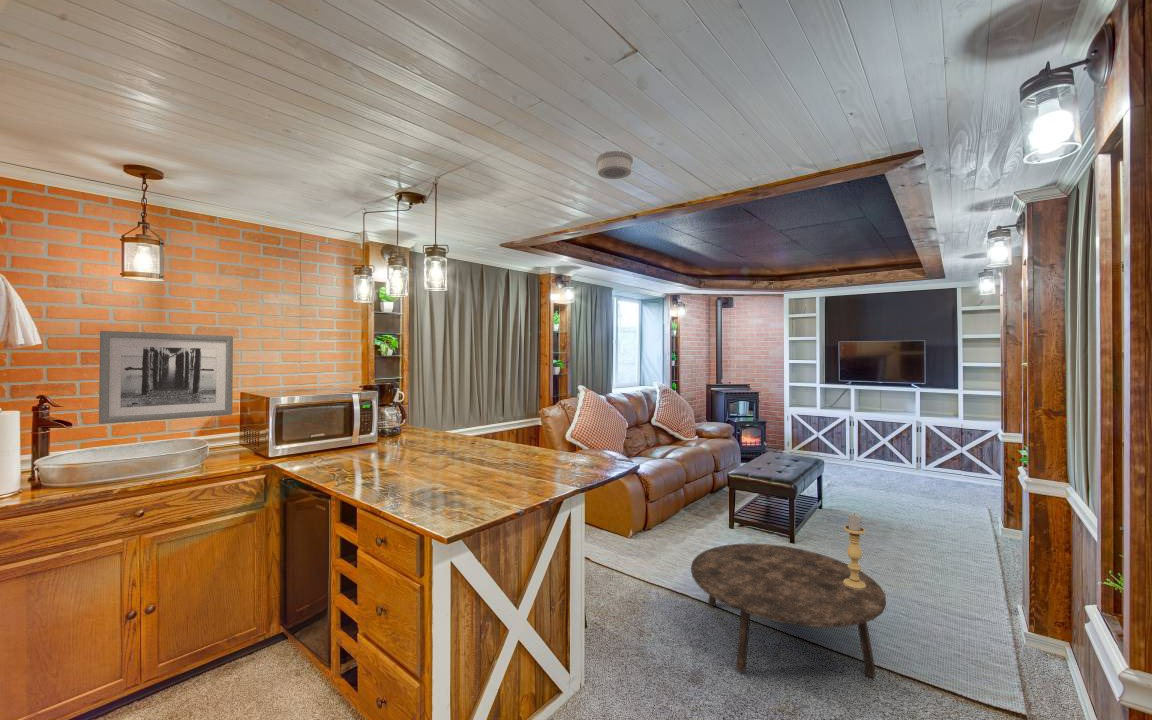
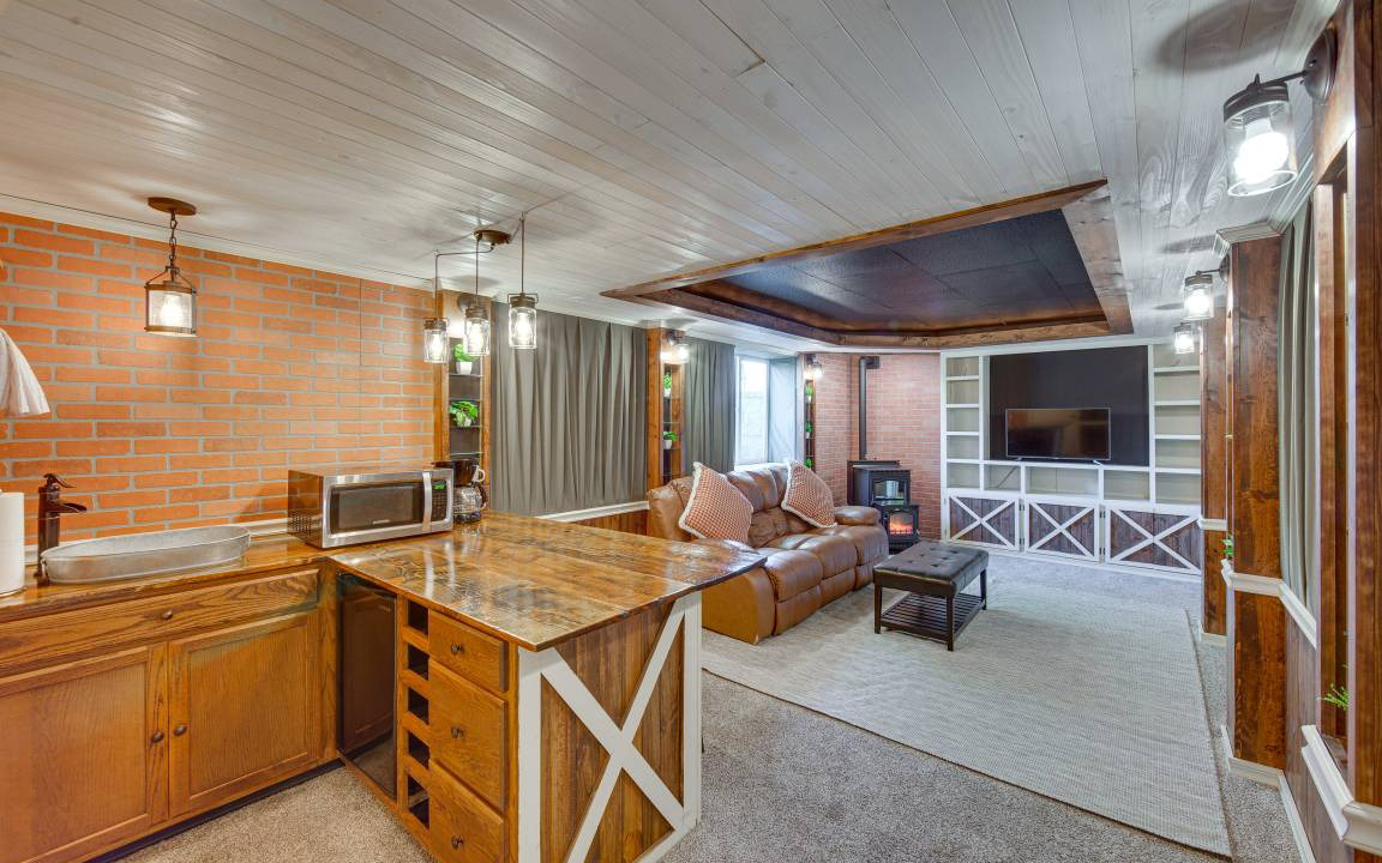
- smoke detector [595,150,634,180]
- wall art [98,330,234,425]
- candle holder [843,512,866,589]
- coffee table [690,543,887,678]
